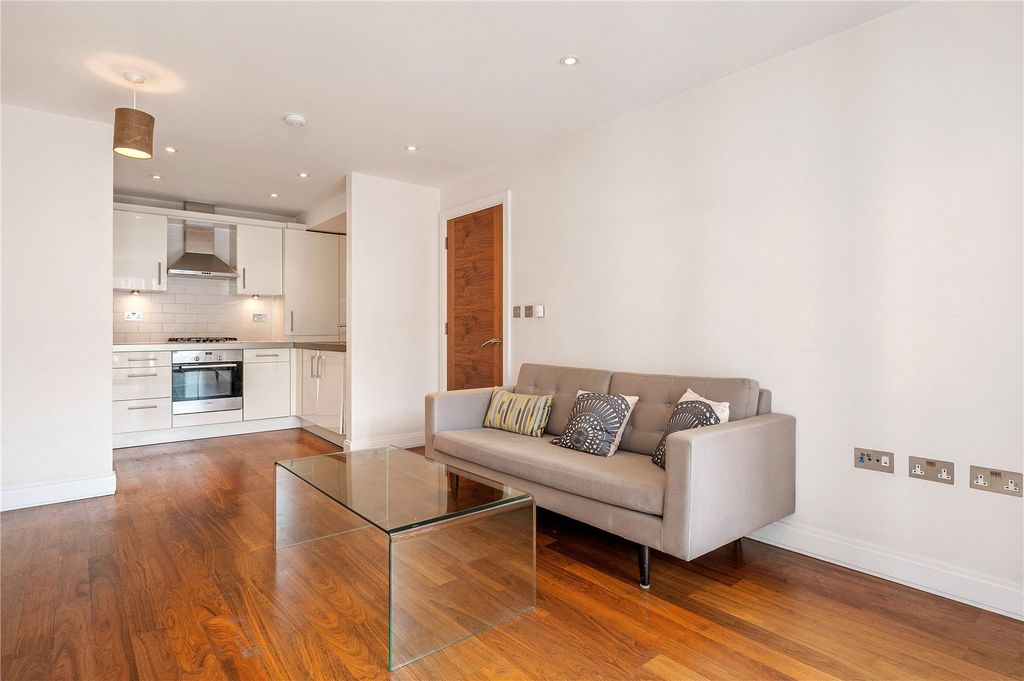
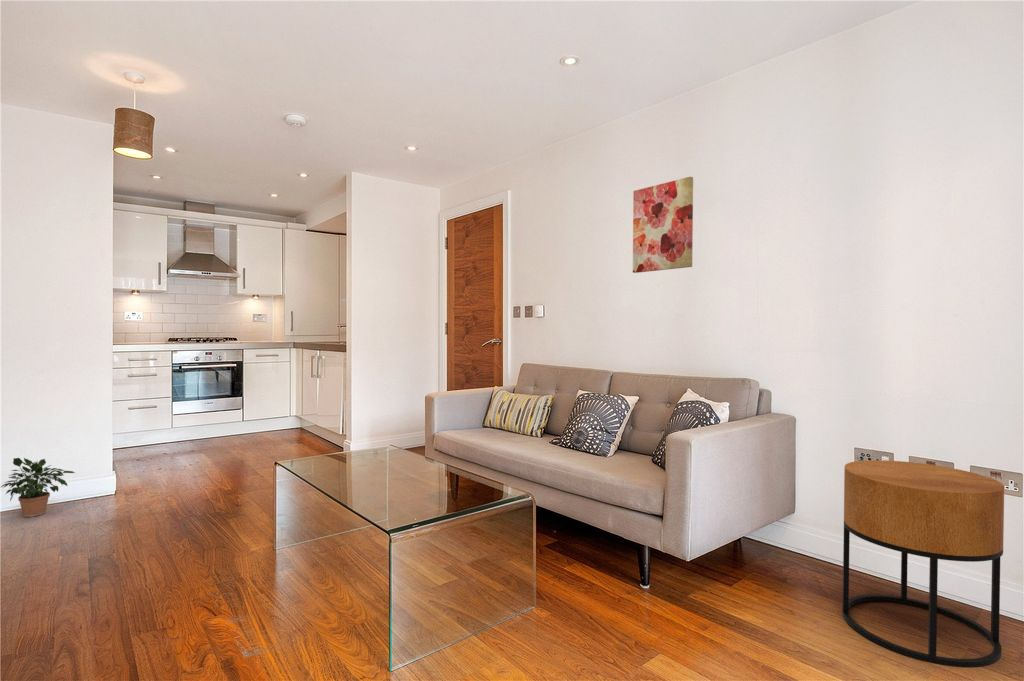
+ wall art [632,176,694,274]
+ potted plant [0,457,76,518]
+ side table [842,459,1005,669]
